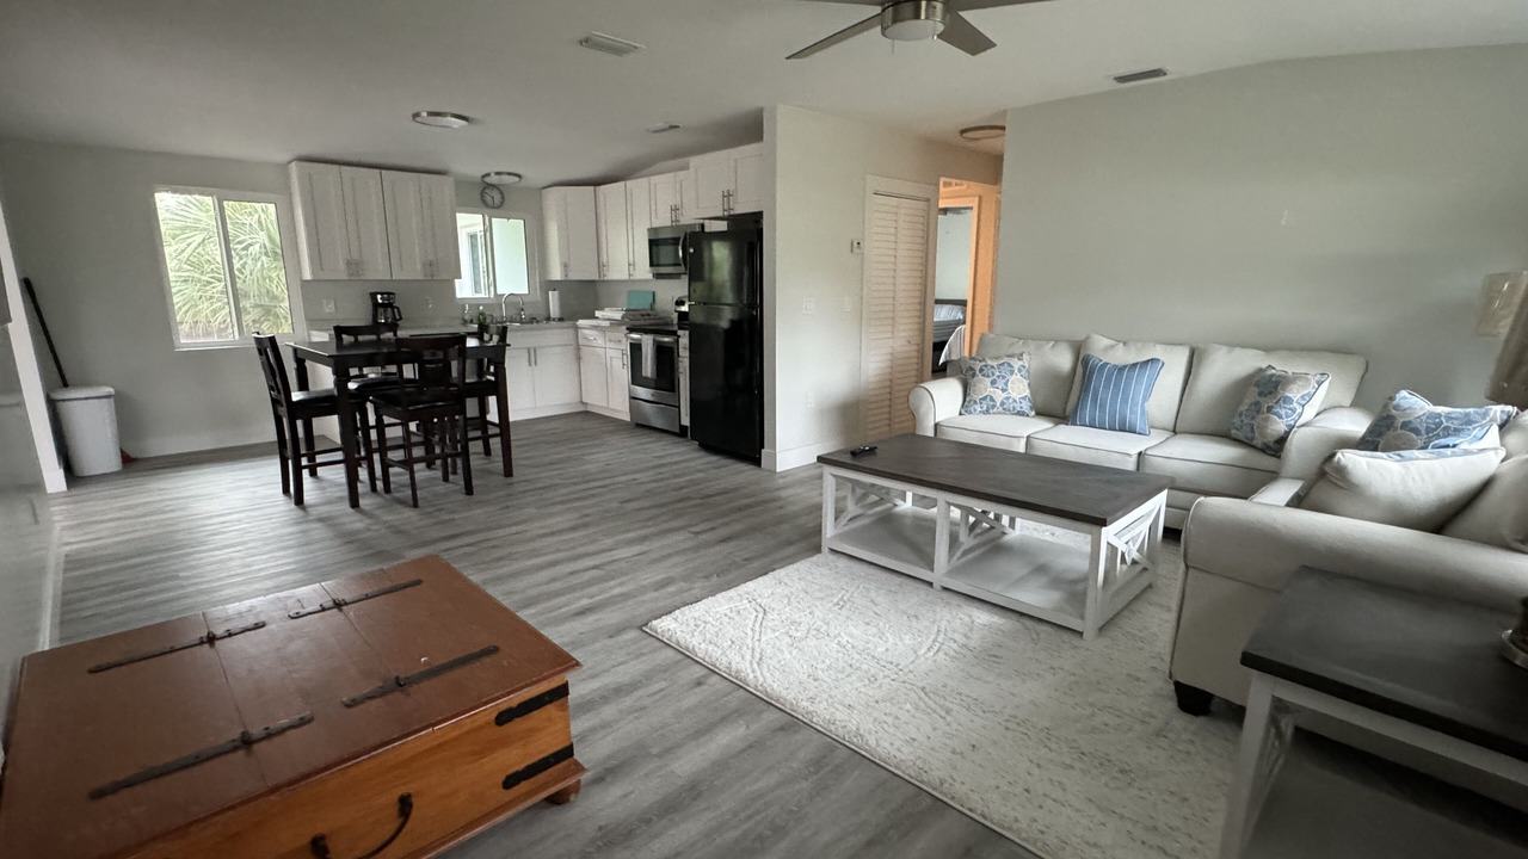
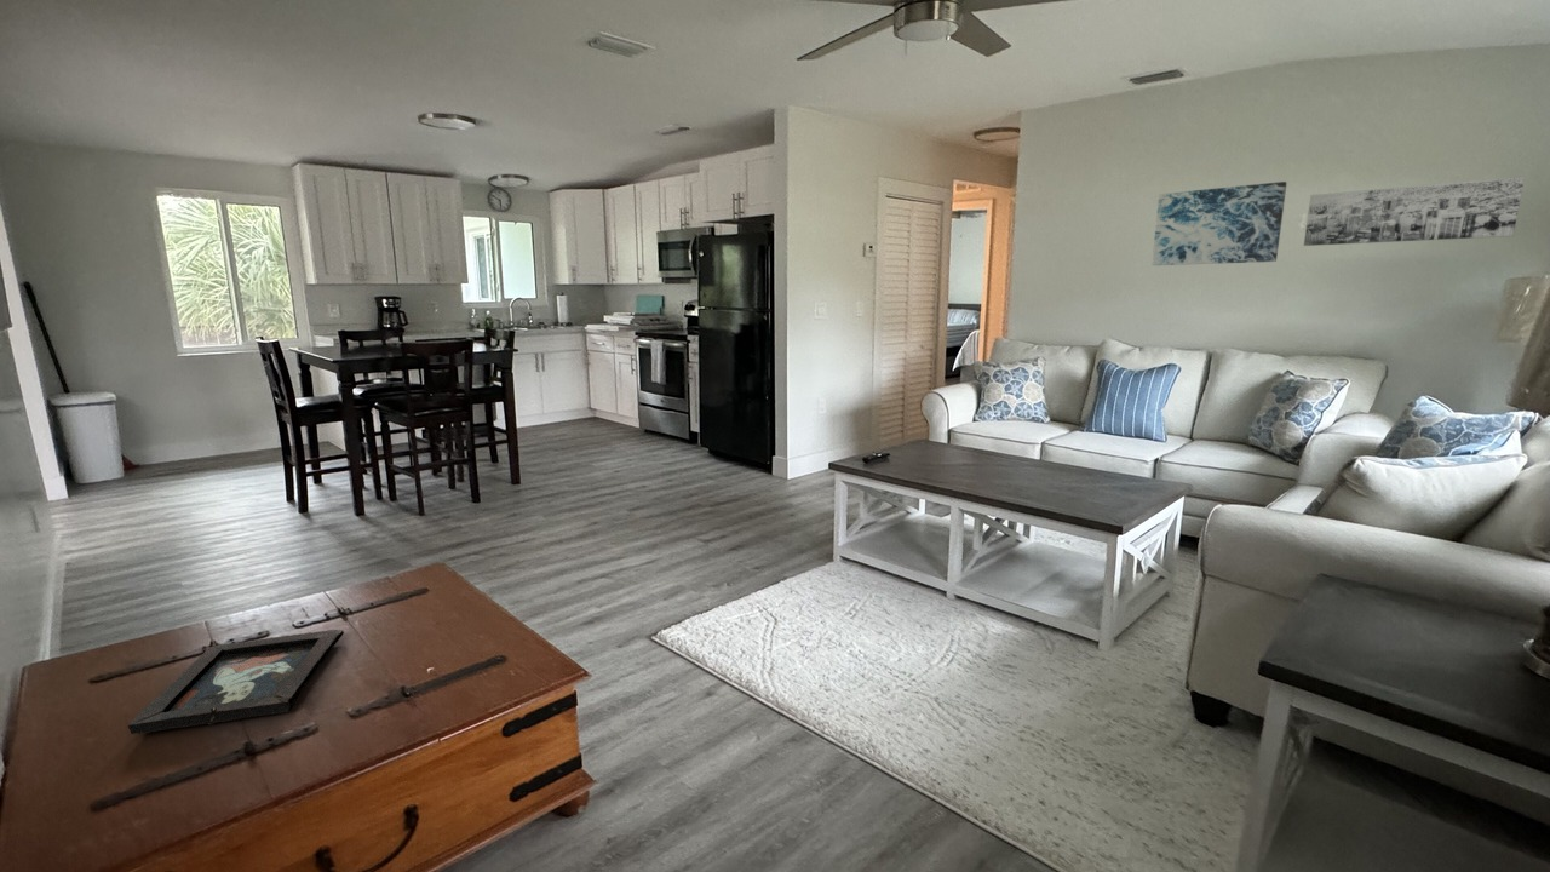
+ decorative tray [127,629,345,735]
+ wall art [1150,180,1288,266]
+ wall art [1303,176,1526,247]
